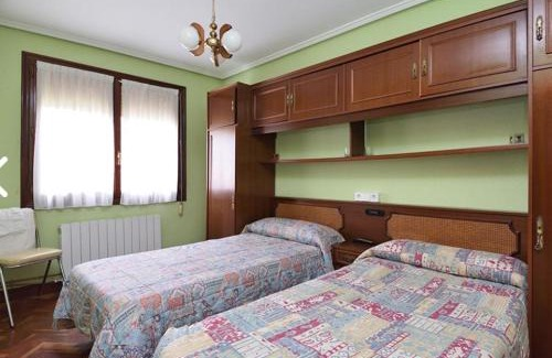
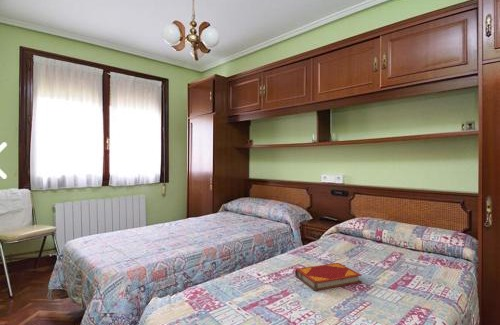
+ hardback book [294,262,363,292]
